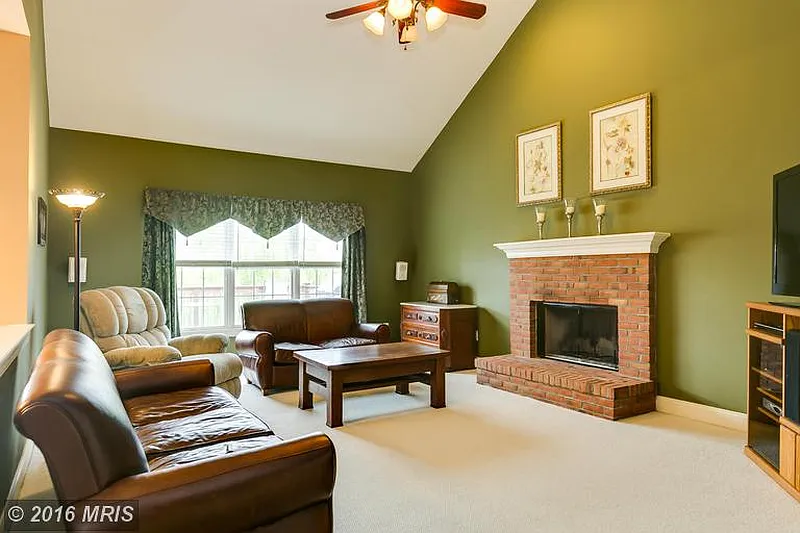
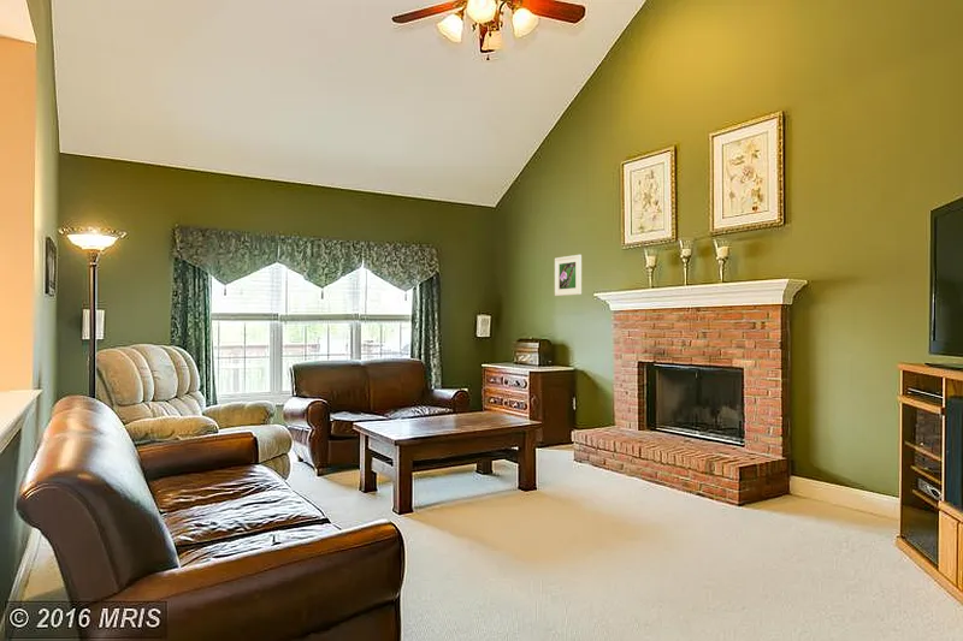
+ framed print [554,254,583,297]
